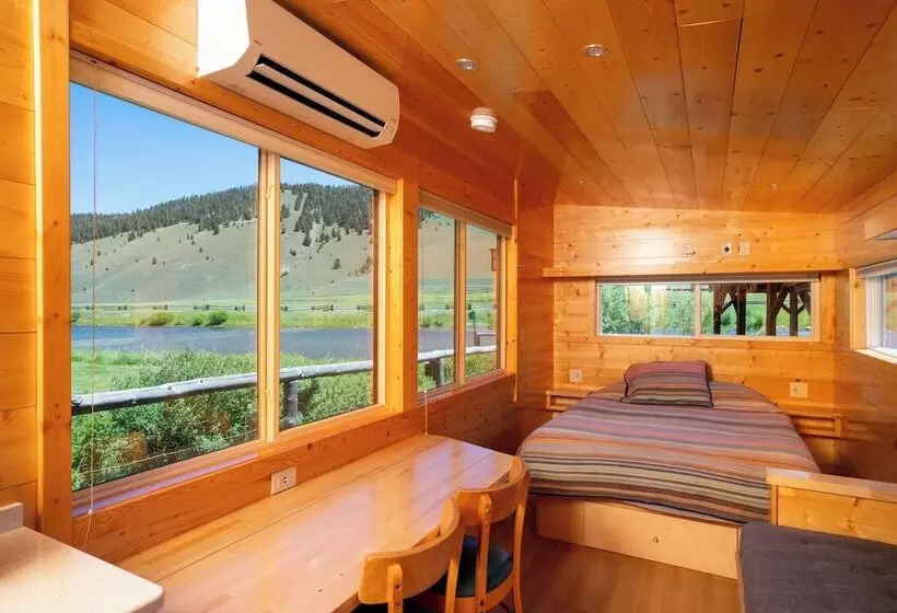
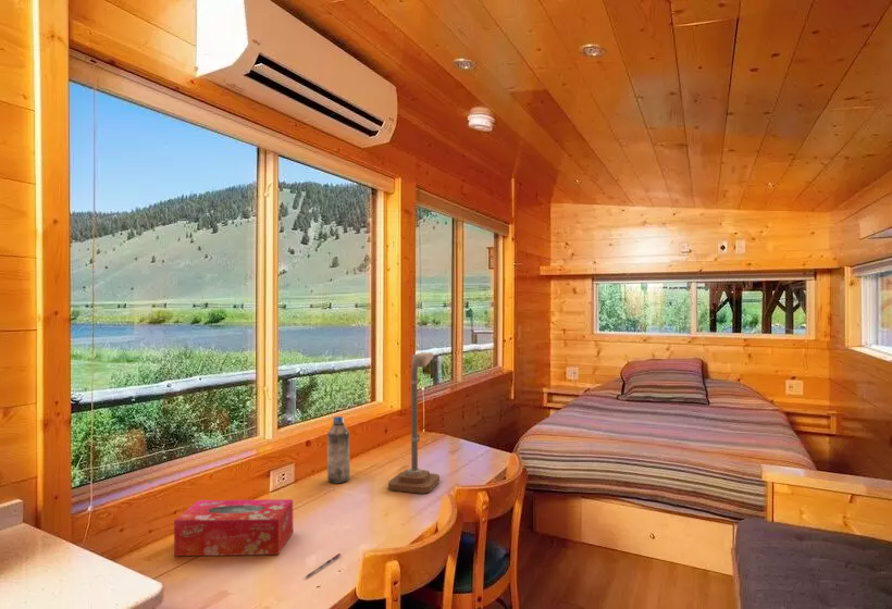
+ tissue box [173,498,294,557]
+ water bottle [326,415,351,484]
+ pen [305,552,342,579]
+ desk lamp [387,351,441,495]
